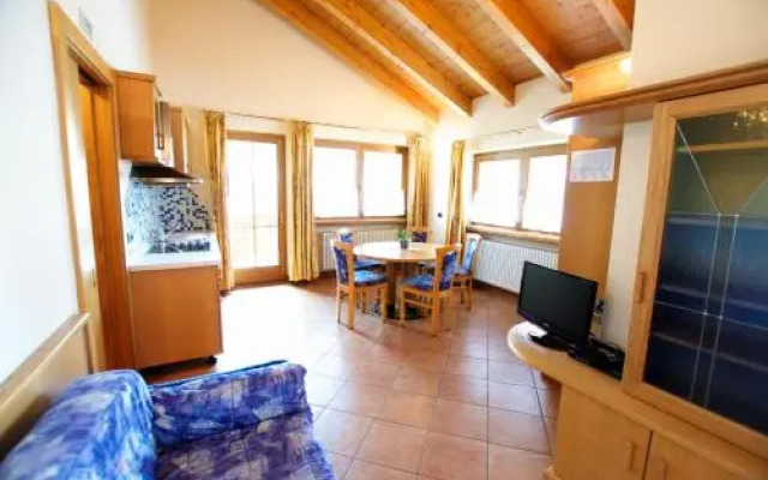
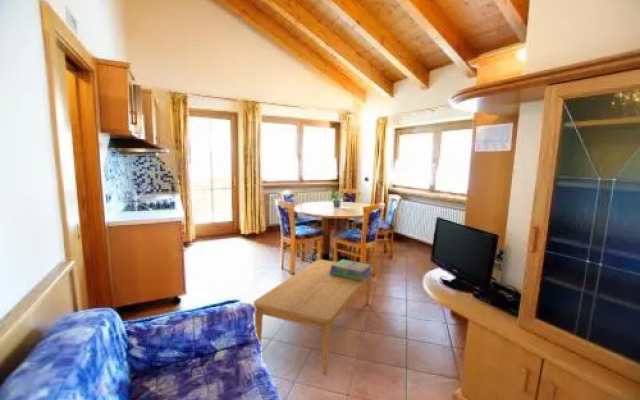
+ coffee table [253,259,373,376]
+ stack of books [329,258,373,281]
